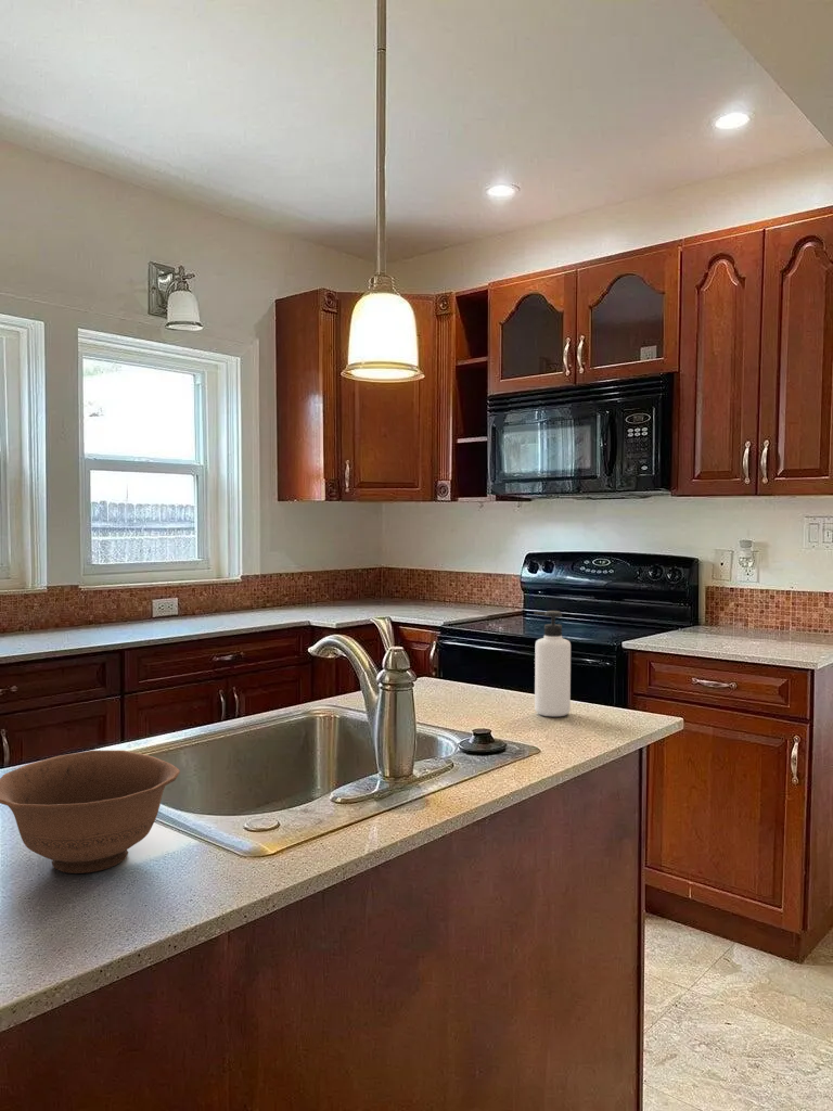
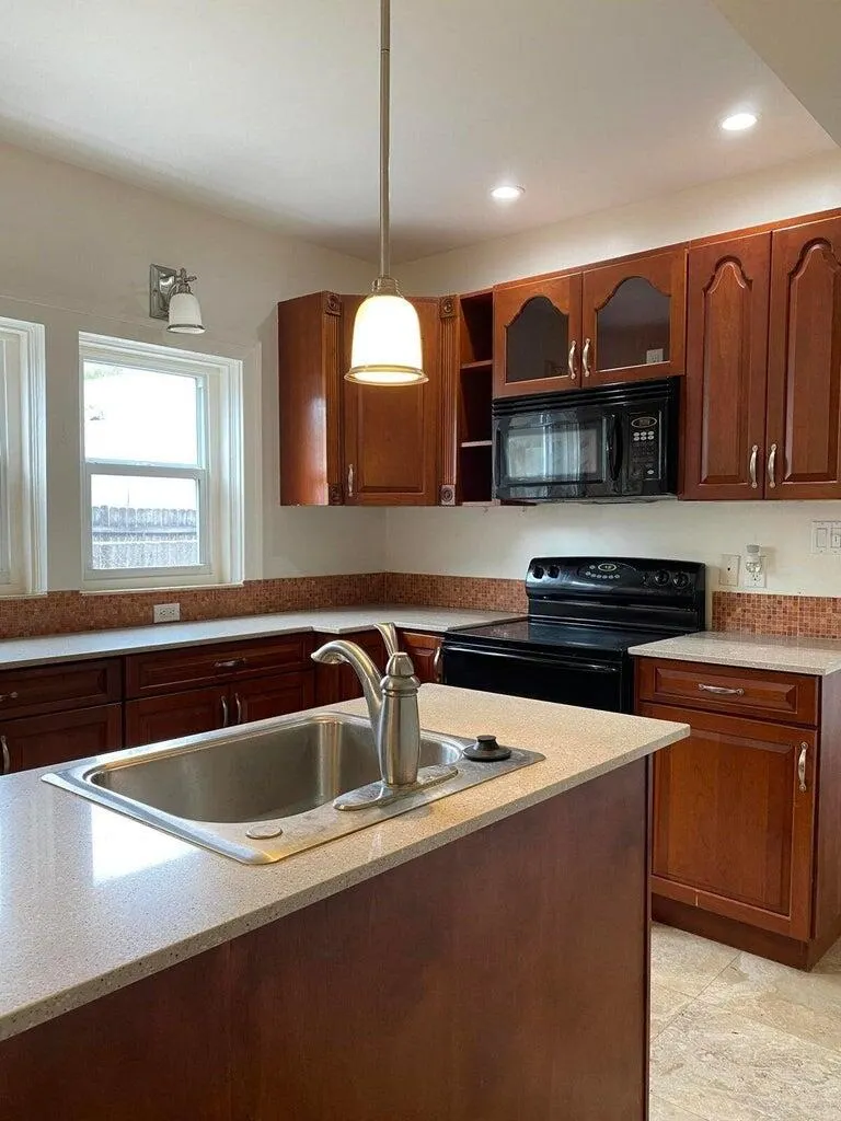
- bowl [0,750,181,874]
- soap dispenser [534,610,572,717]
